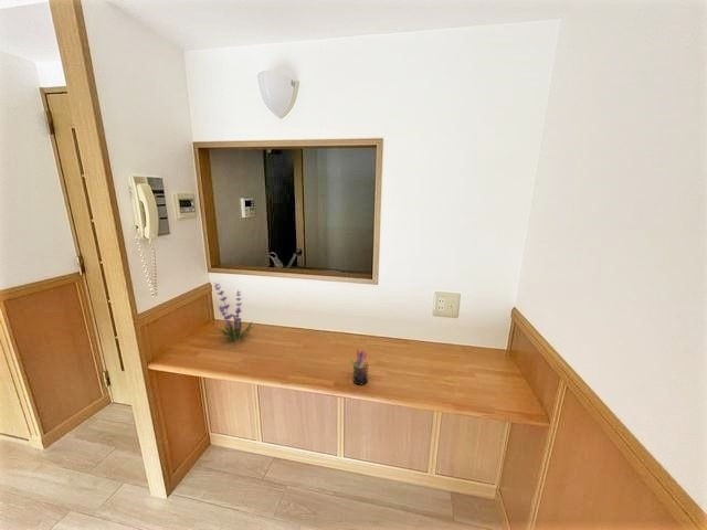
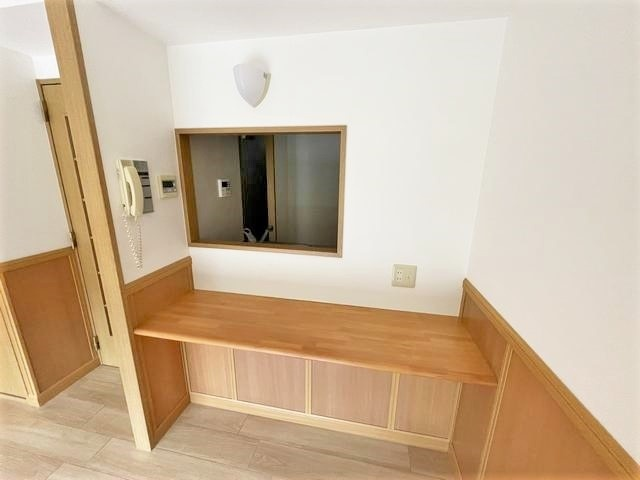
- pen holder [349,348,369,385]
- plant [212,282,256,344]
